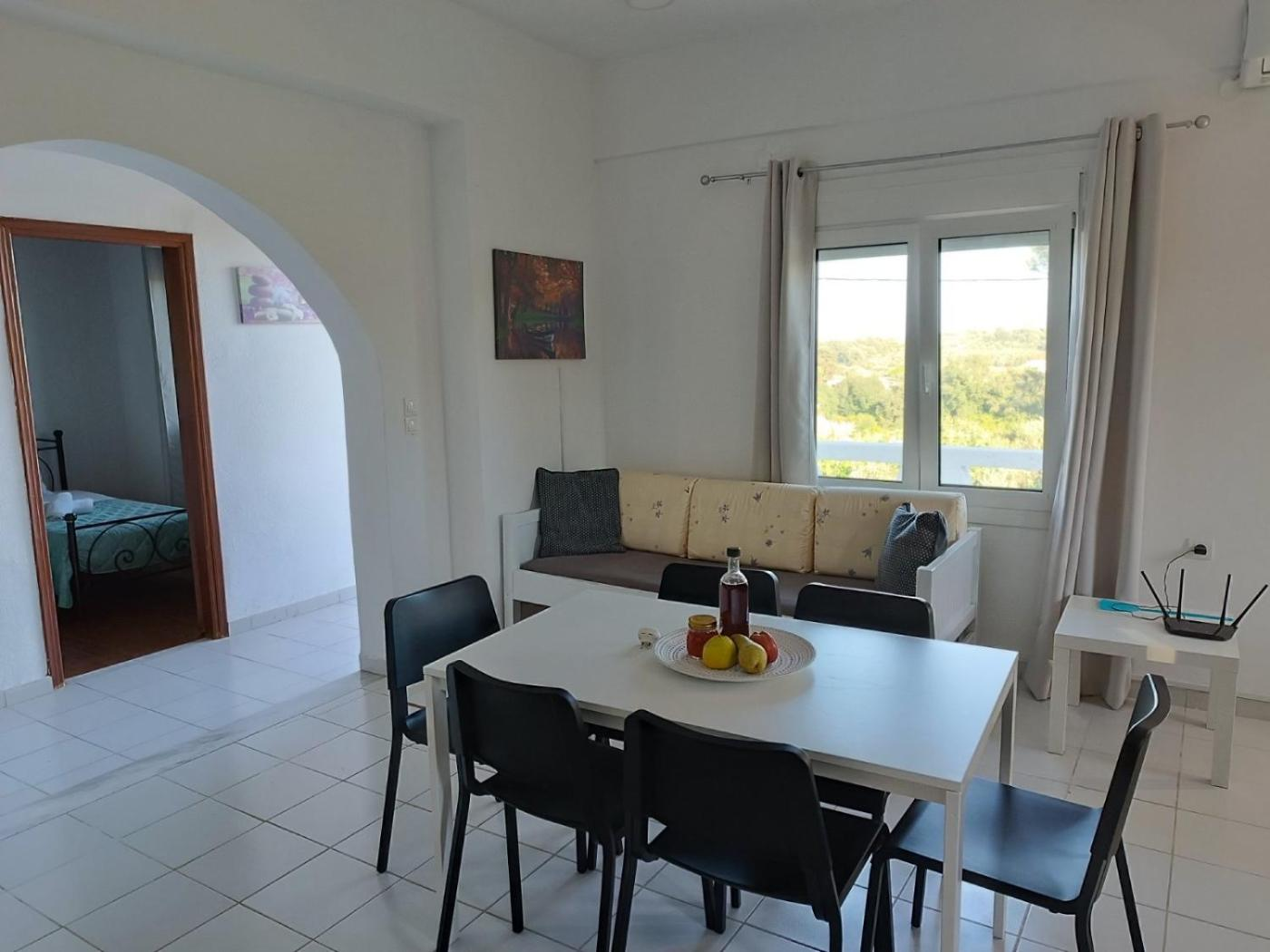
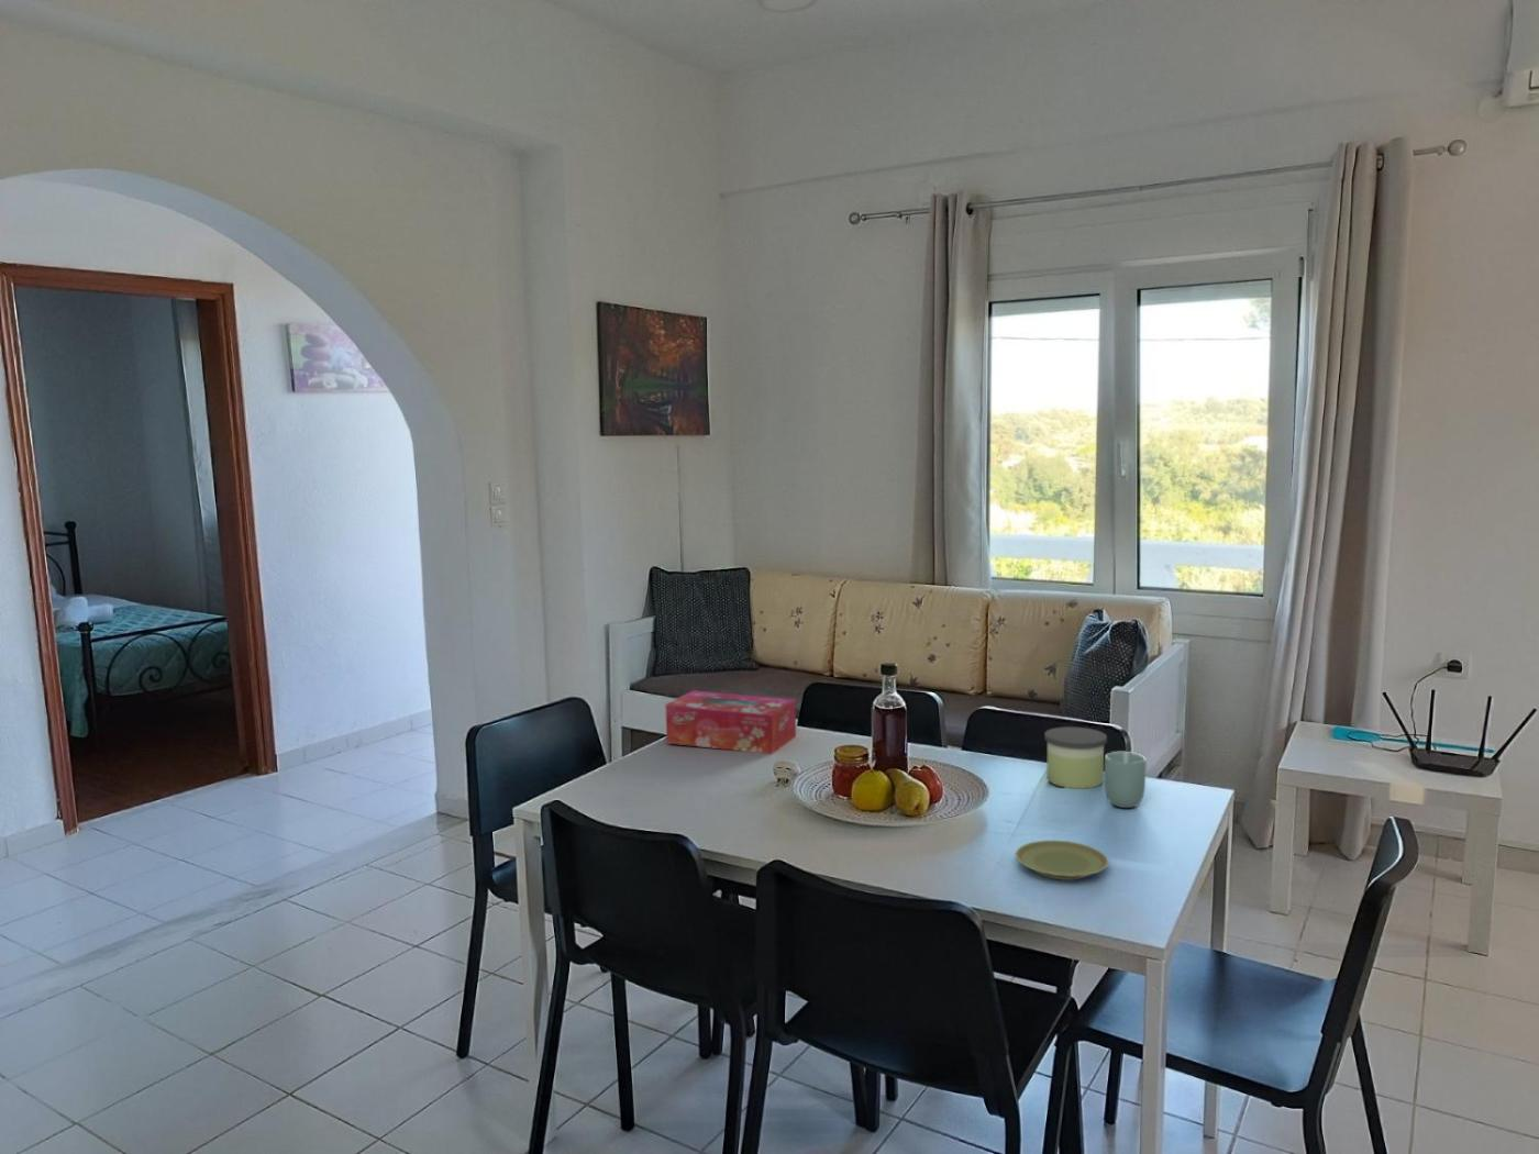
+ tissue box [664,689,797,755]
+ cup [1104,750,1148,809]
+ candle [1043,725,1108,790]
+ plate [1014,840,1110,881]
